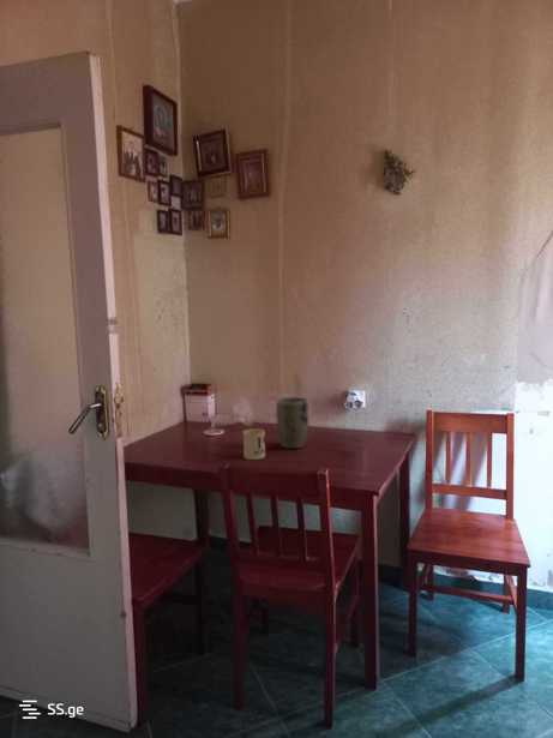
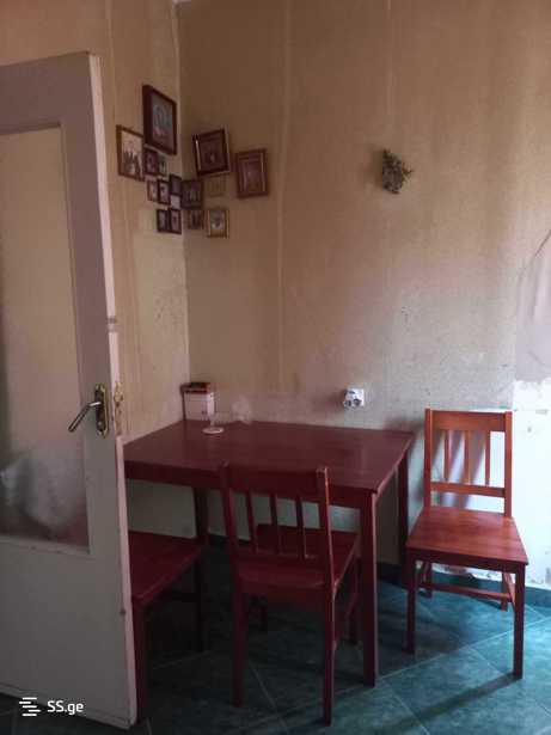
- mug [242,427,266,461]
- plant pot [275,396,309,450]
